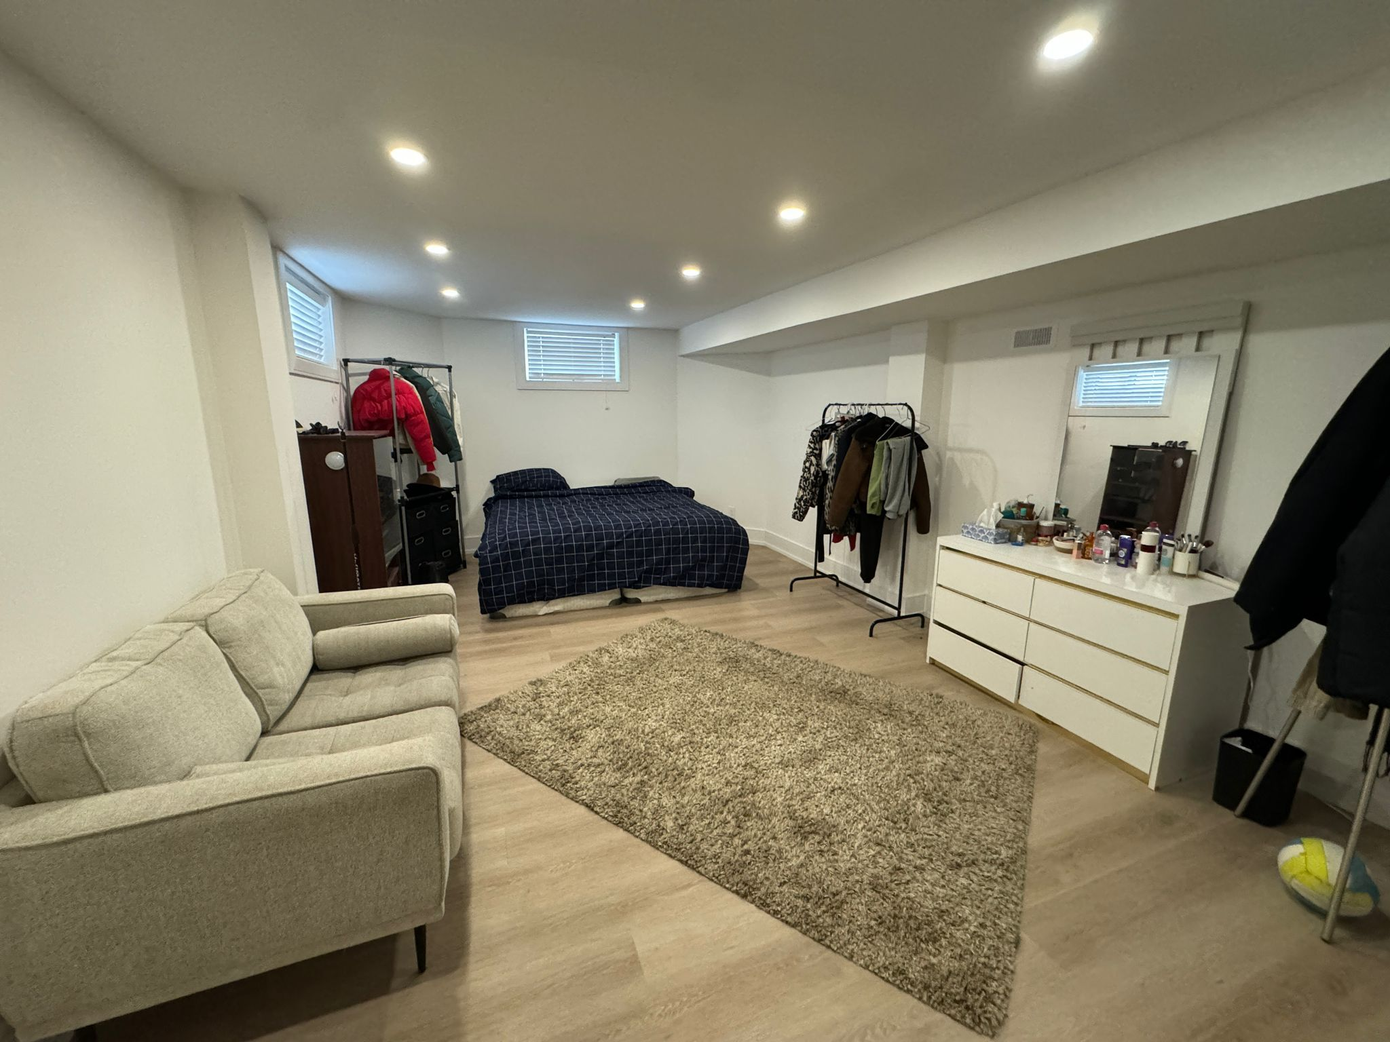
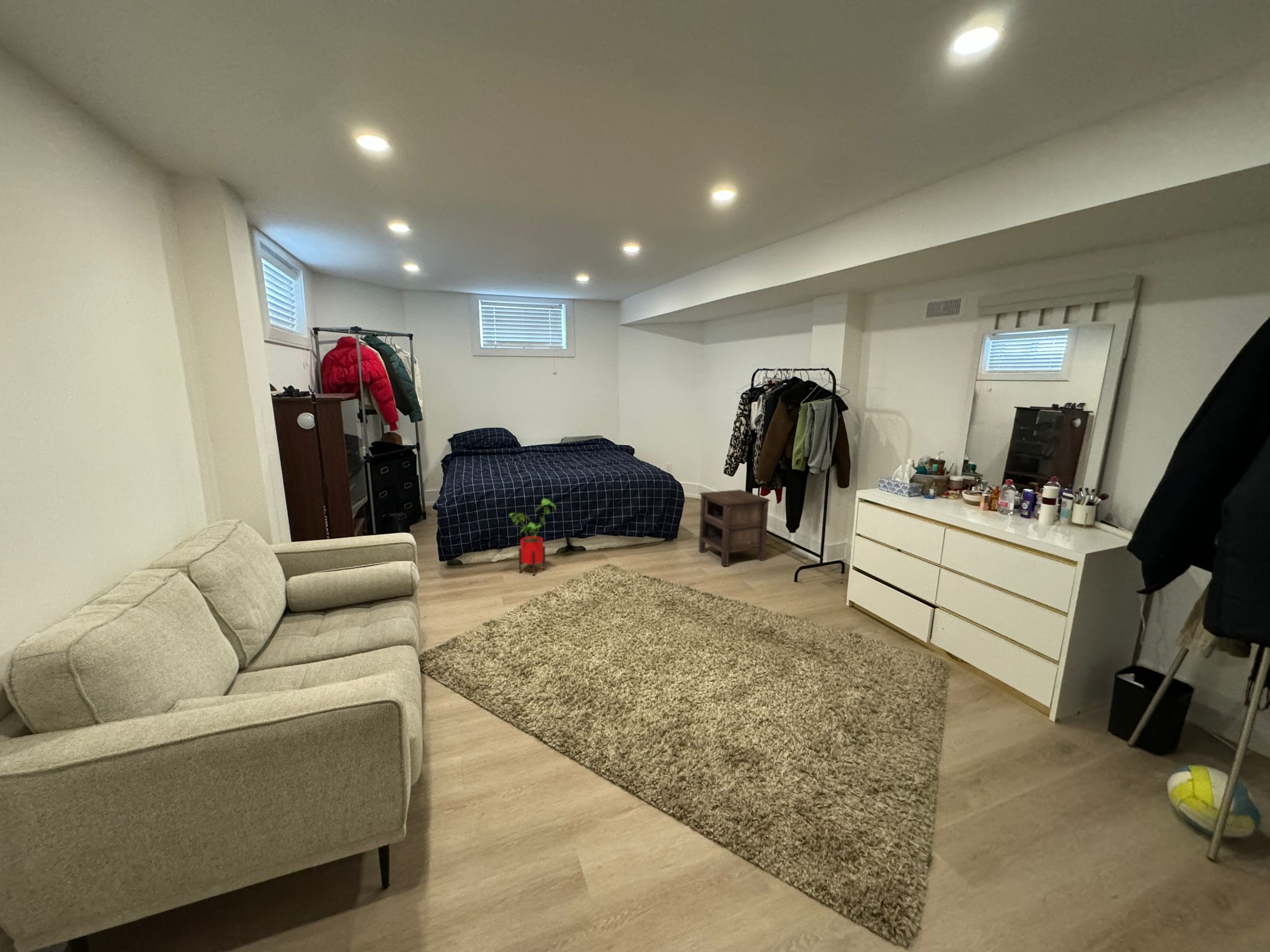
+ house plant [508,498,557,576]
+ nightstand [698,489,771,566]
